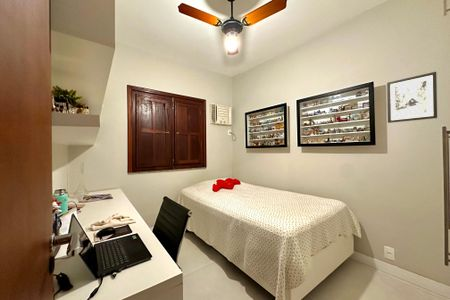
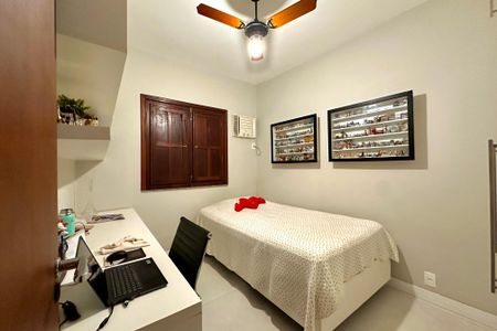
- wall art [386,71,438,124]
